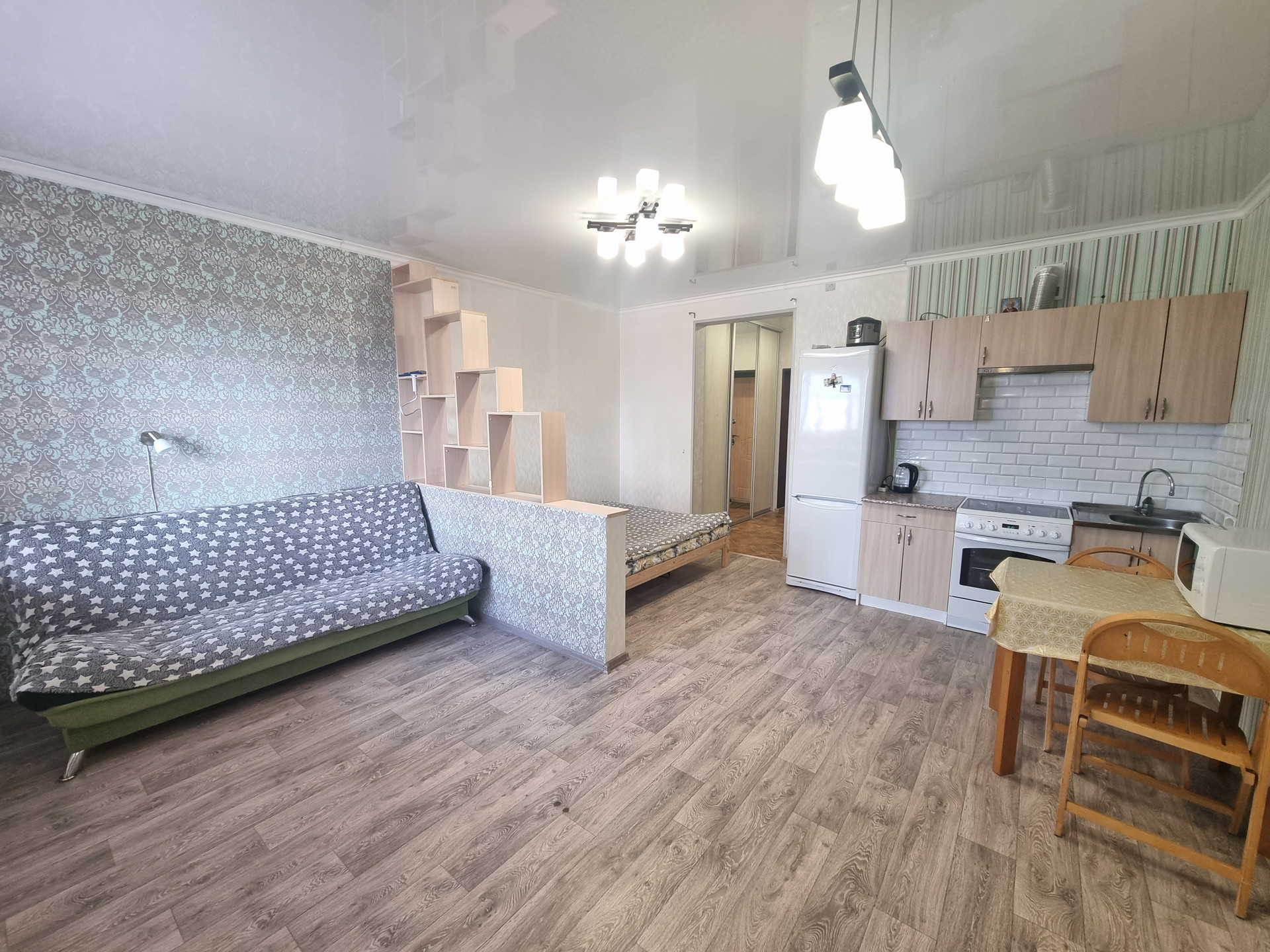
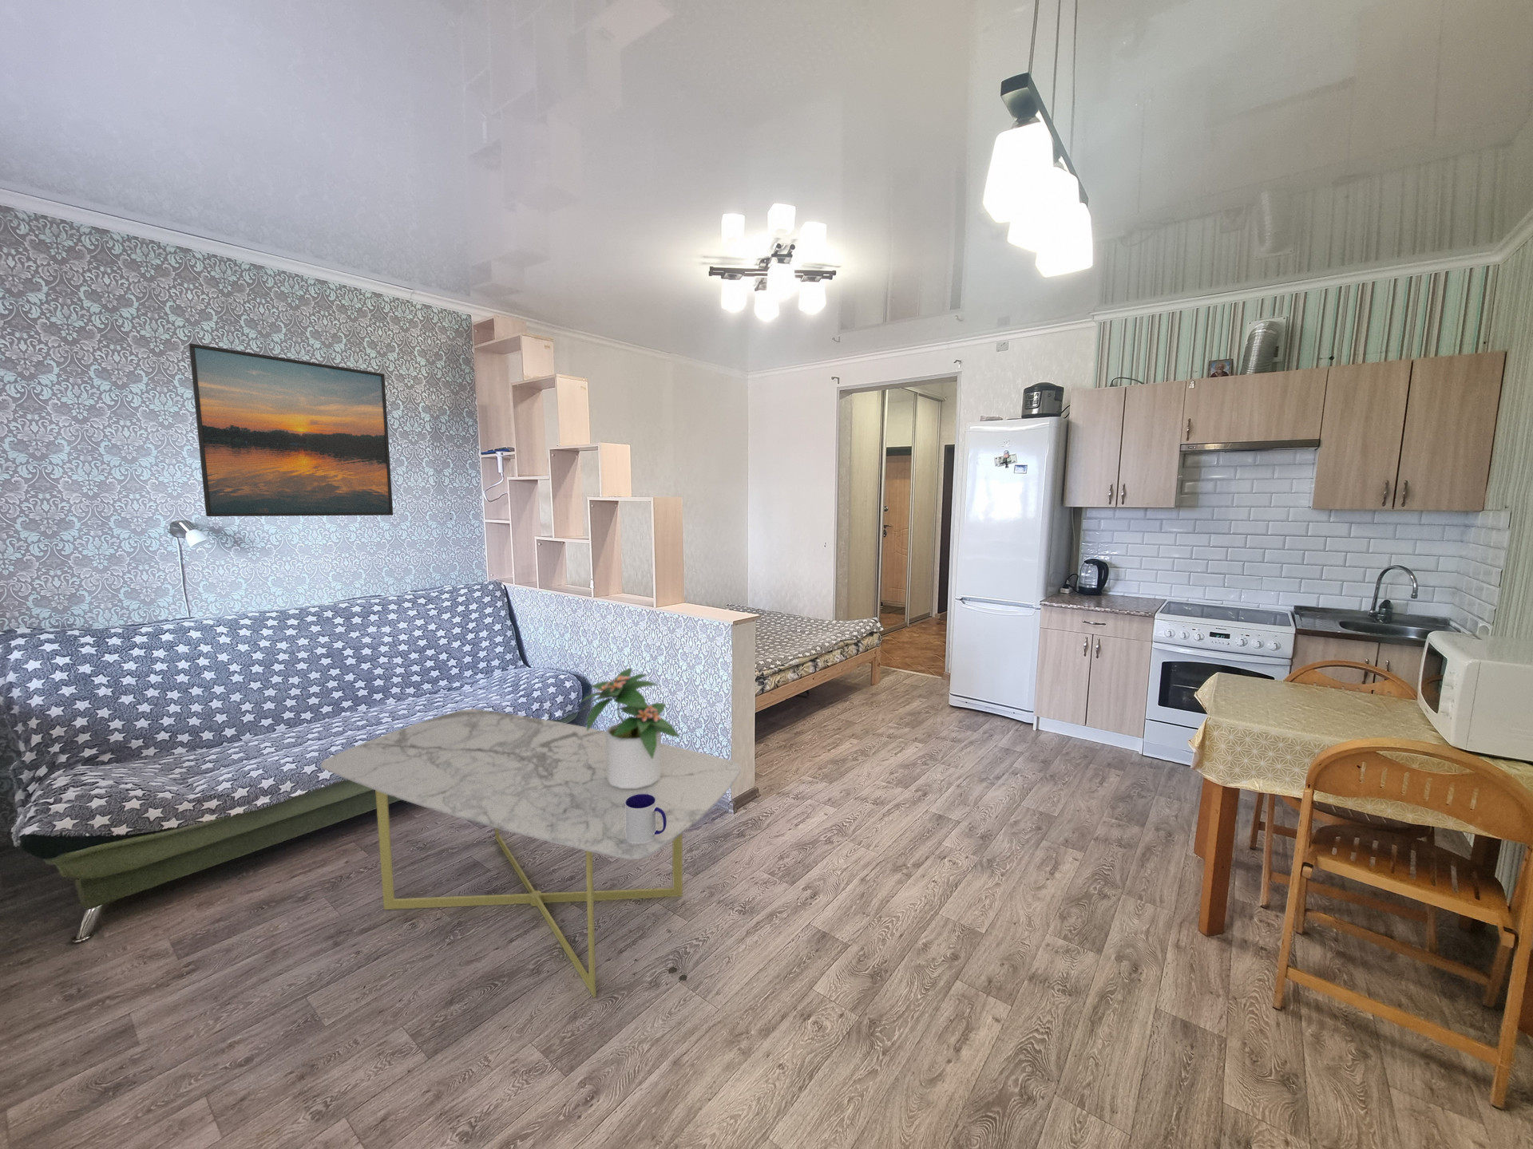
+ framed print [188,343,394,517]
+ potted plant [579,666,681,788]
+ coffee table [320,707,741,999]
+ mug [625,794,666,844]
